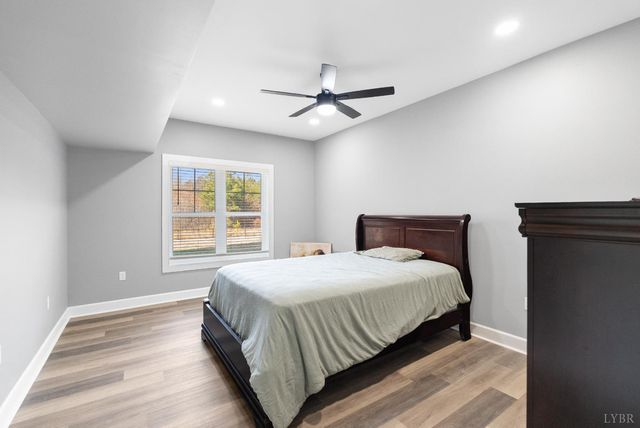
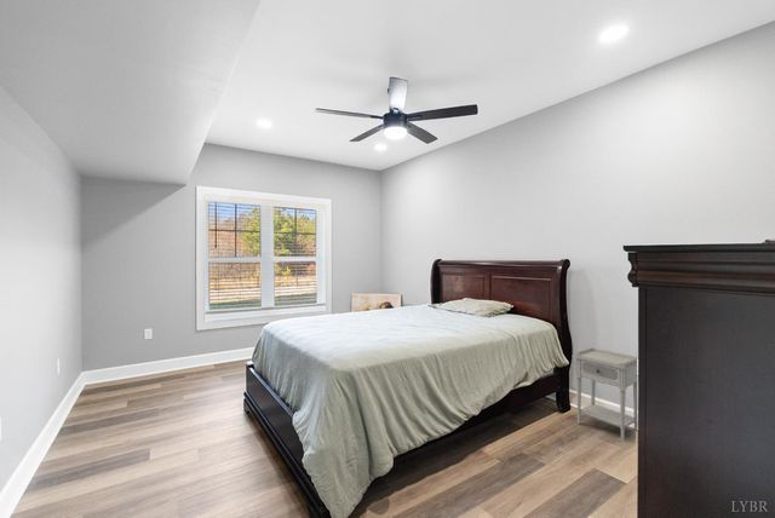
+ nightstand [572,347,638,442]
